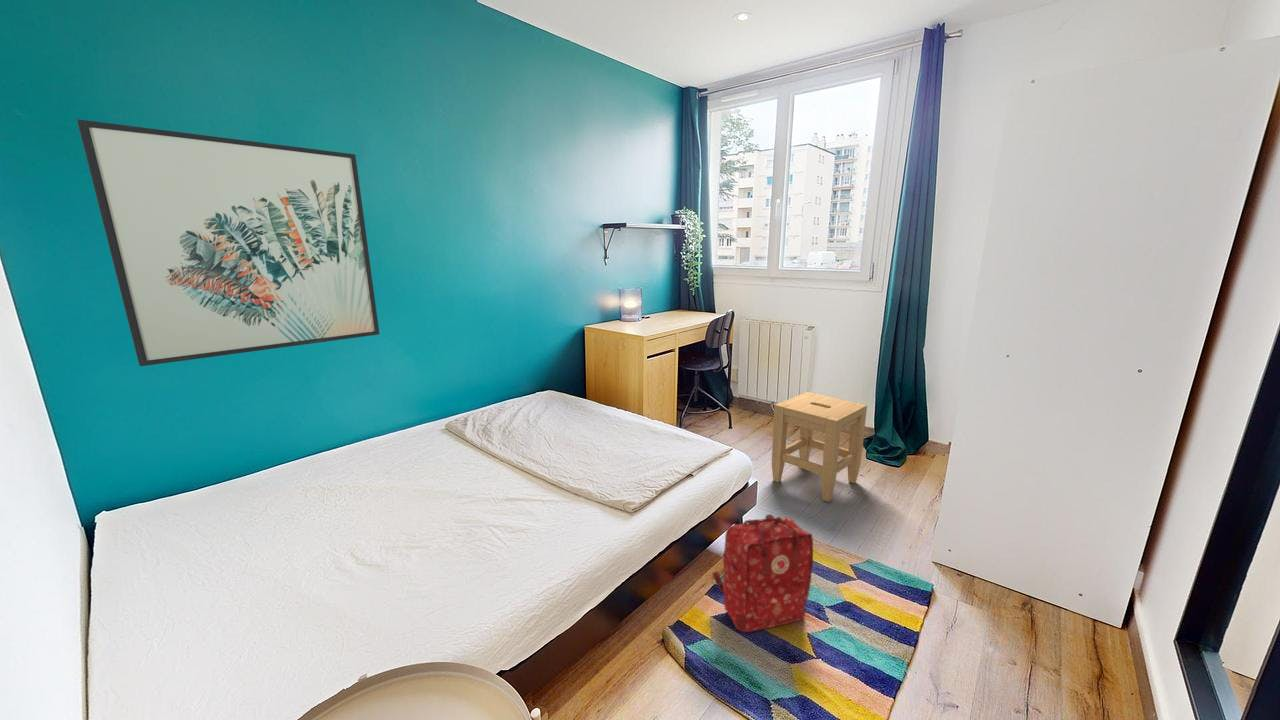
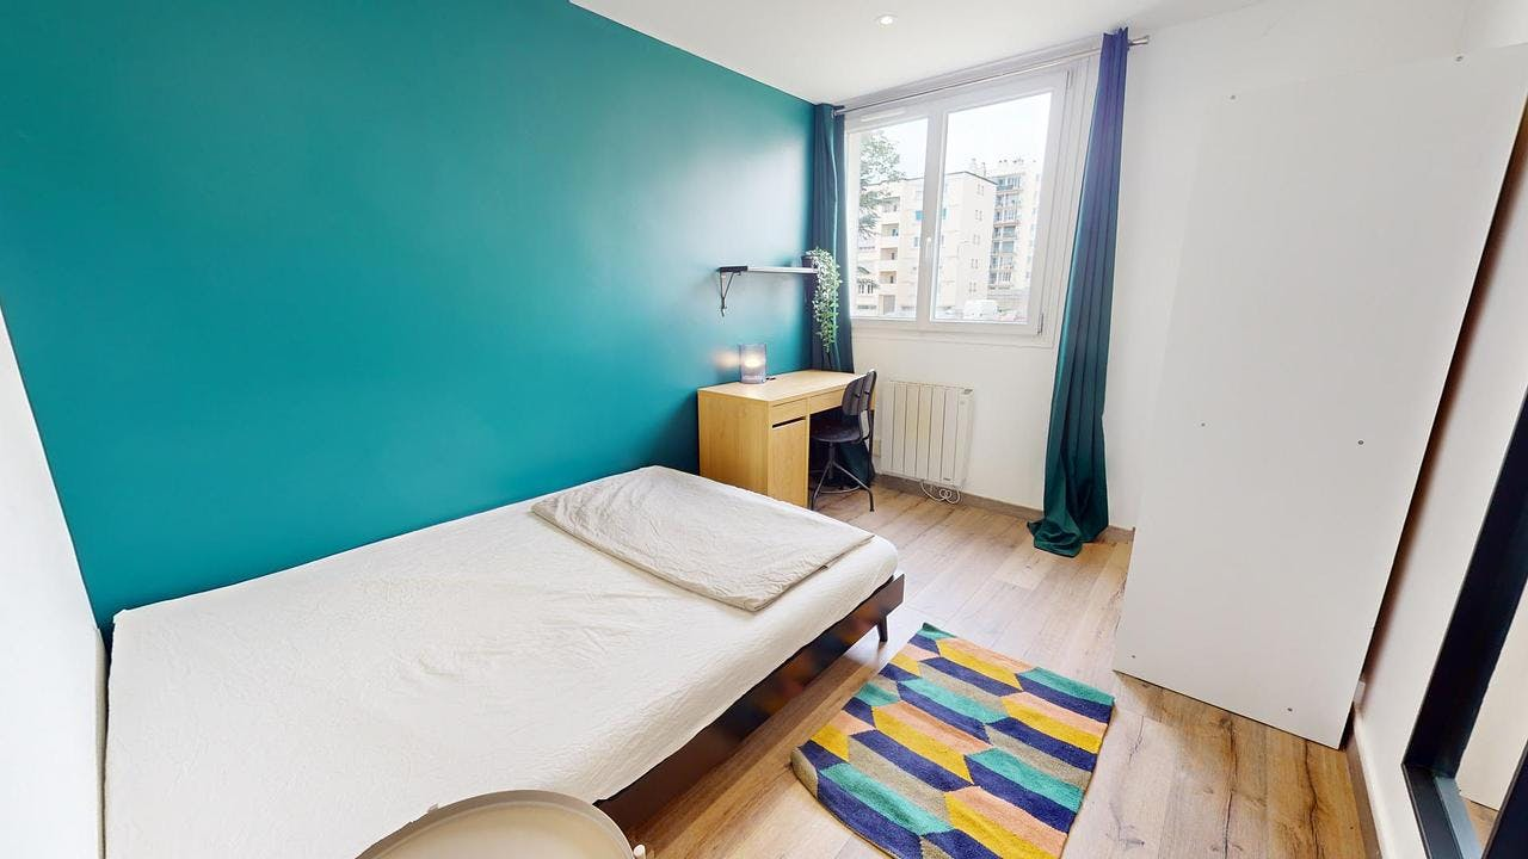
- backpack [711,514,814,633]
- wall art [76,118,381,367]
- stool [771,391,868,503]
